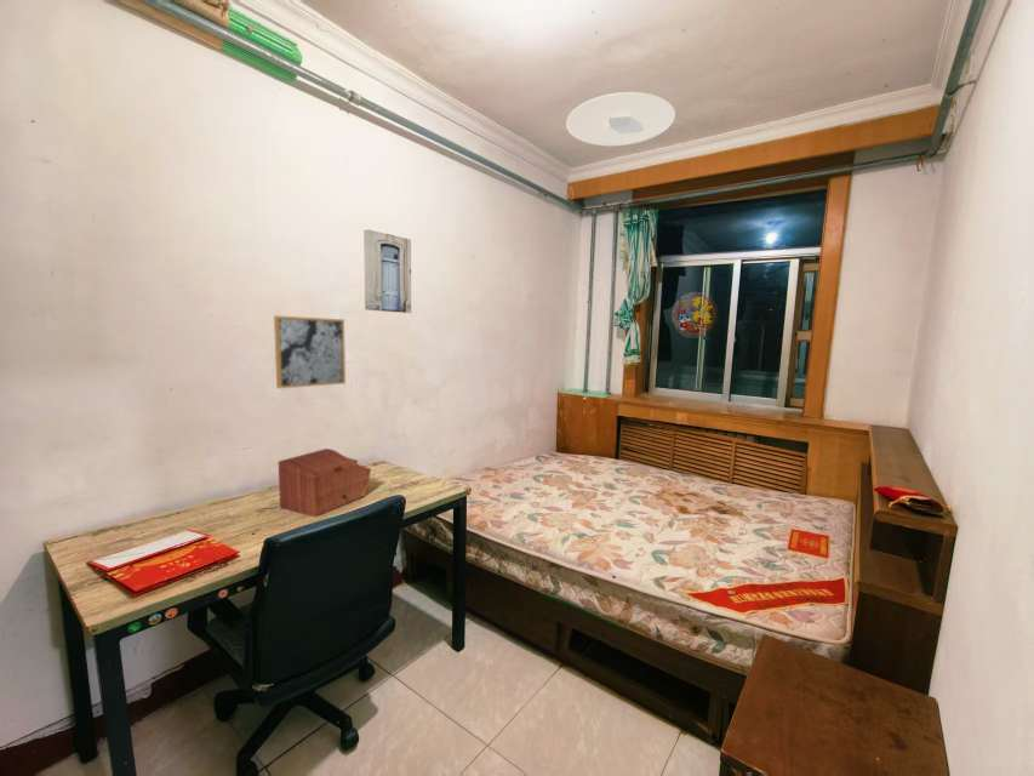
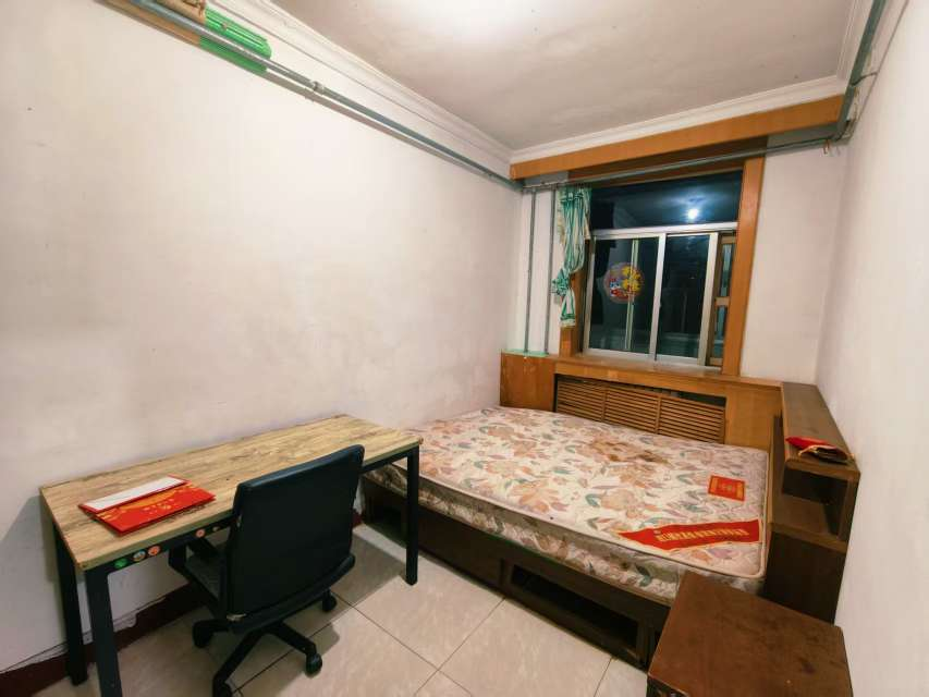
- sewing box [278,447,372,519]
- ceiling light [565,91,676,147]
- wall art [273,315,347,389]
- wall art [362,228,412,314]
